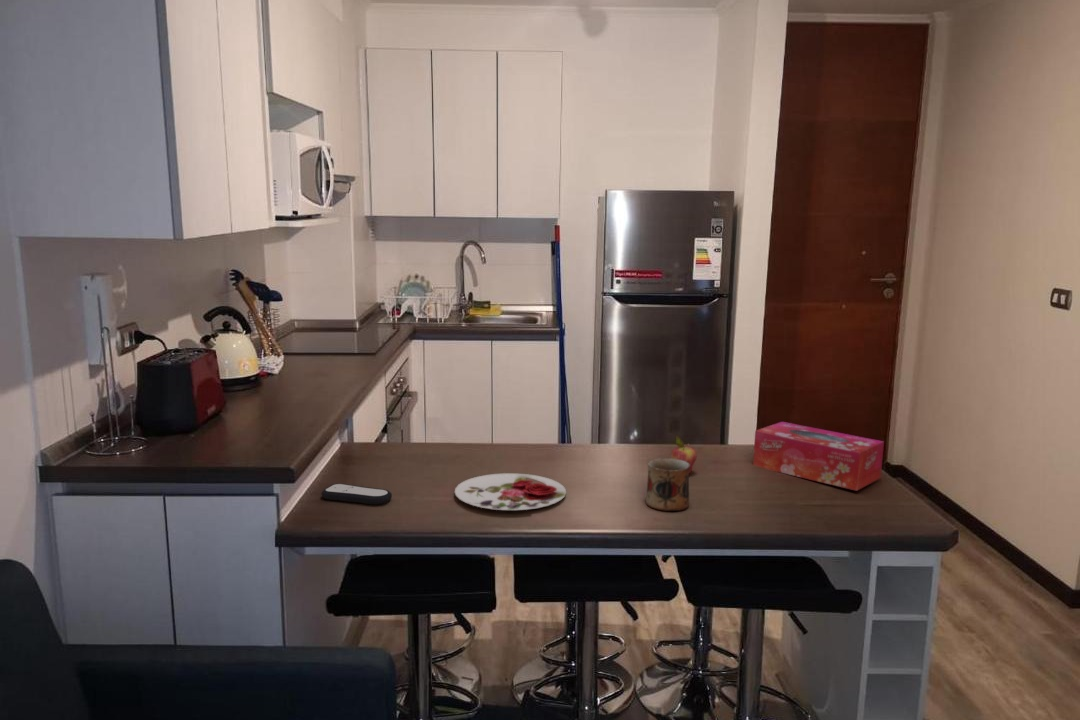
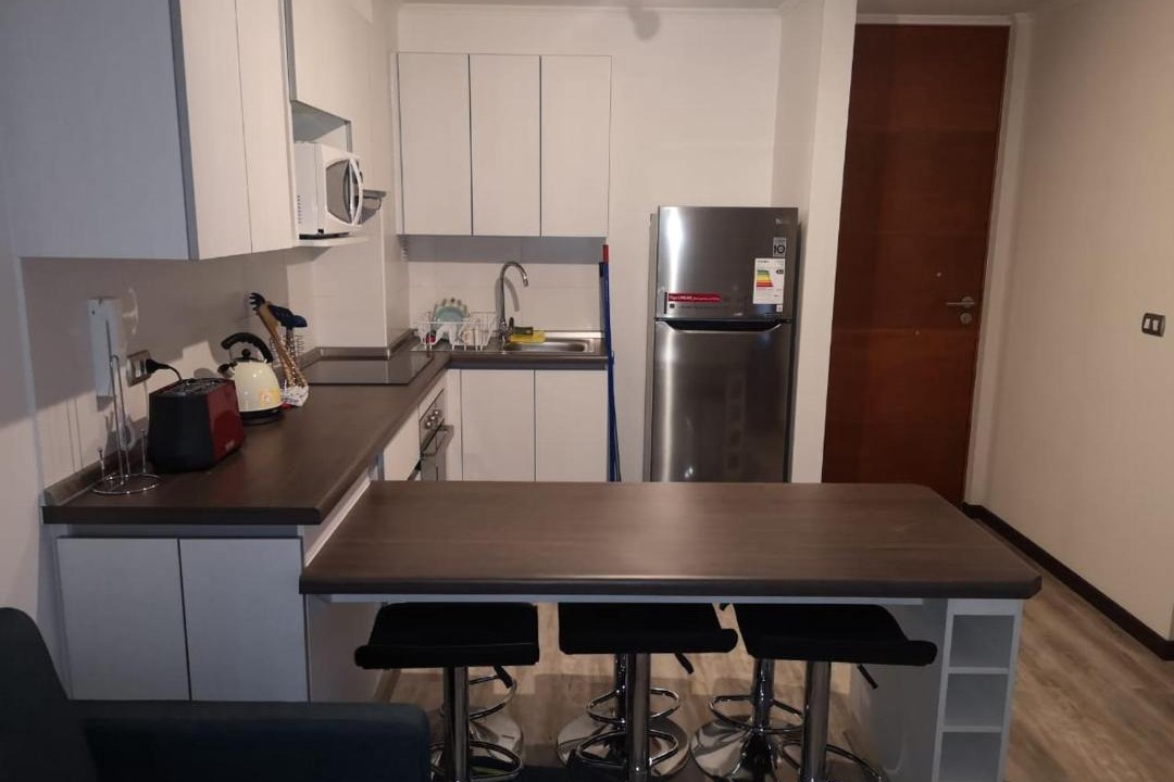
- remote control [320,483,393,505]
- mug [645,457,690,512]
- fruit [670,435,698,474]
- plate [454,472,567,511]
- tissue box [752,421,885,492]
